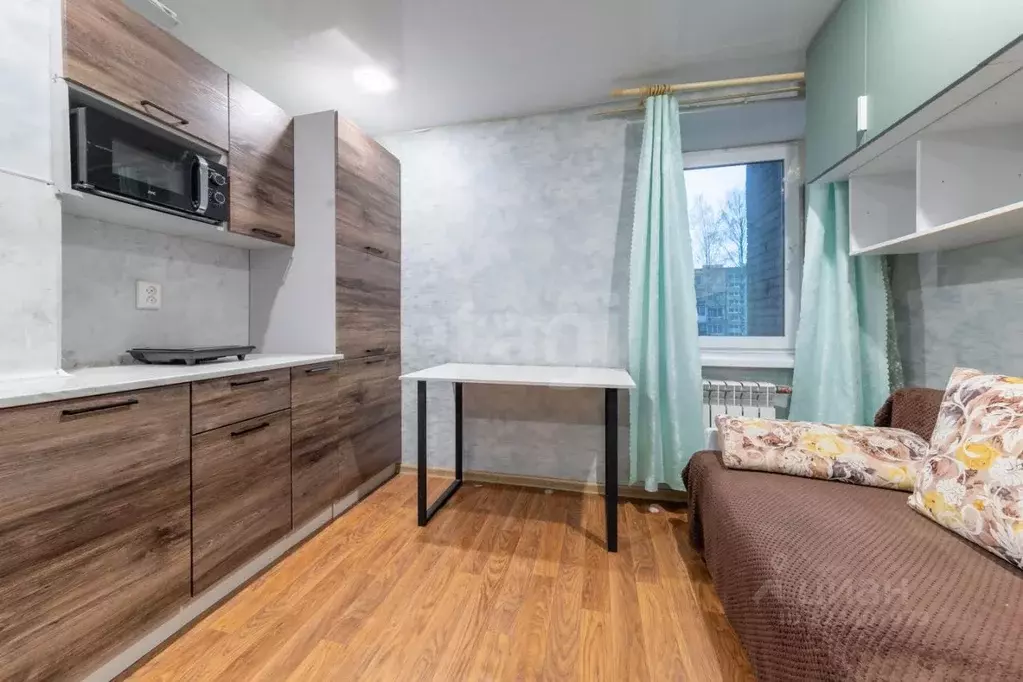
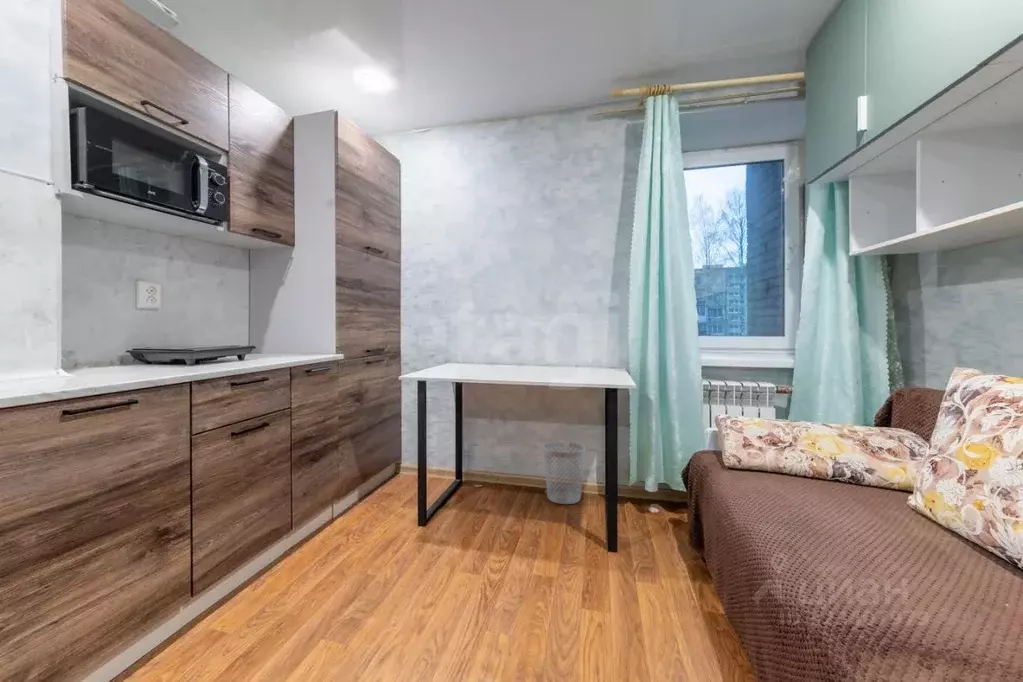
+ wastebasket [543,440,586,505]
